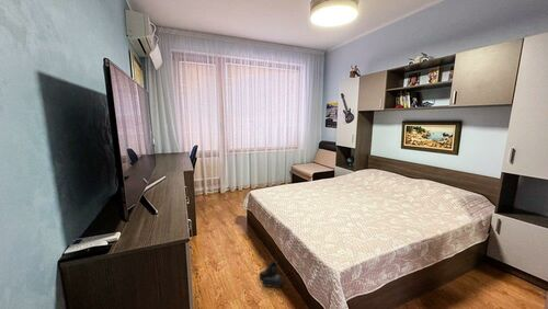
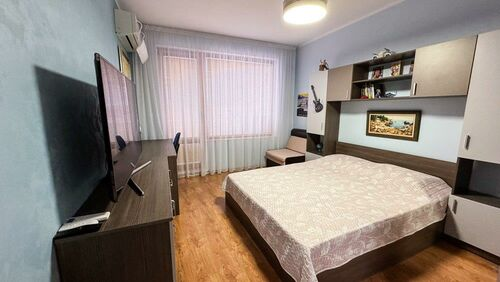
- boots [258,261,285,289]
